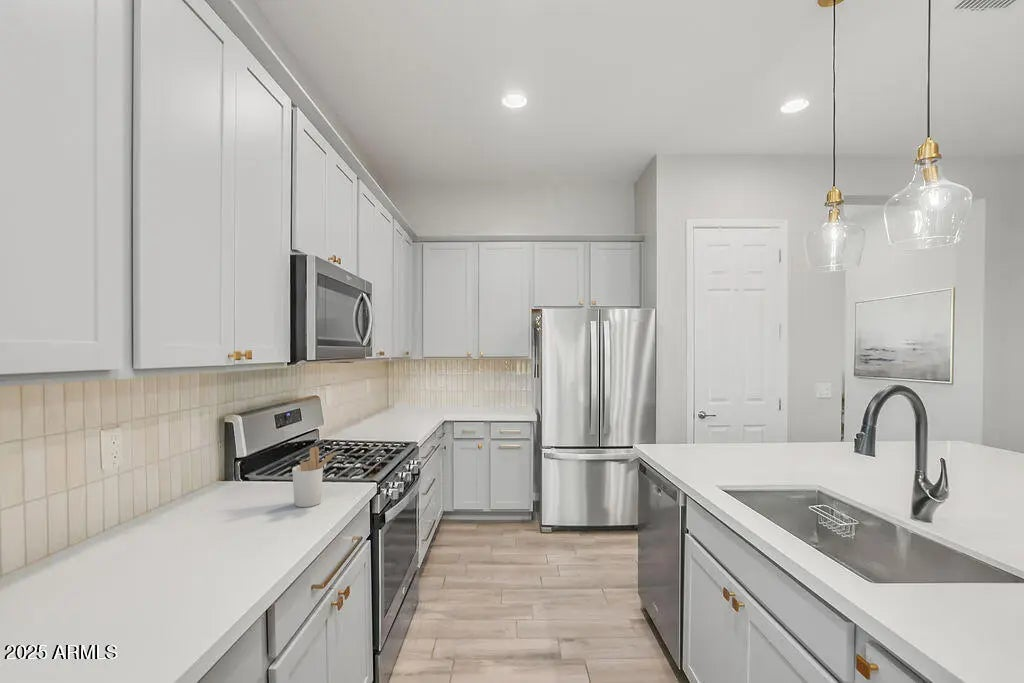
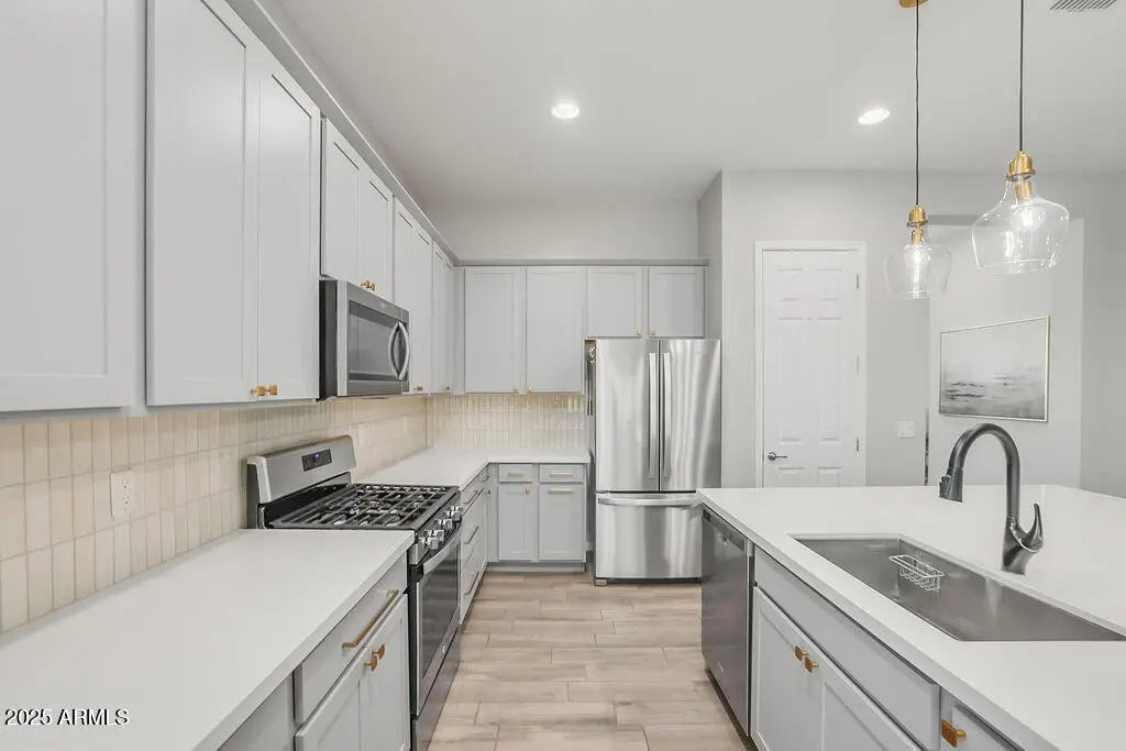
- utensil holder [291,445,340,508]
